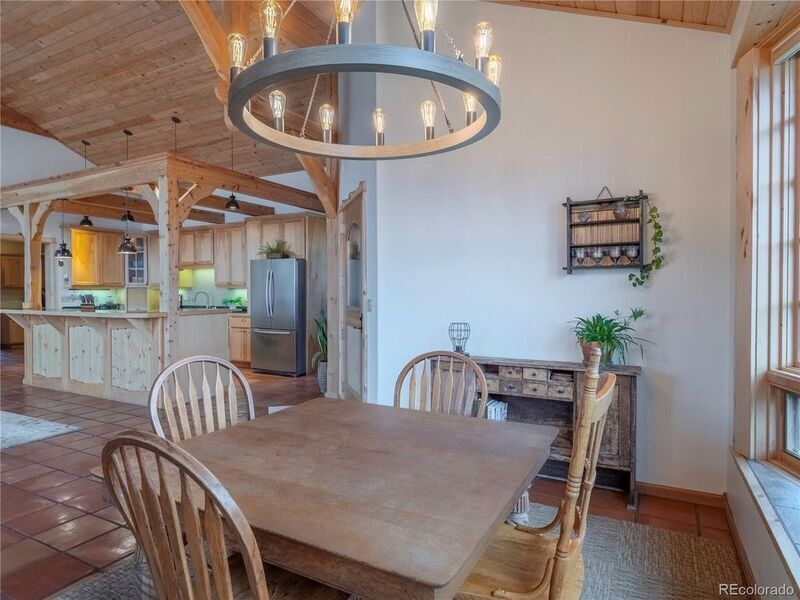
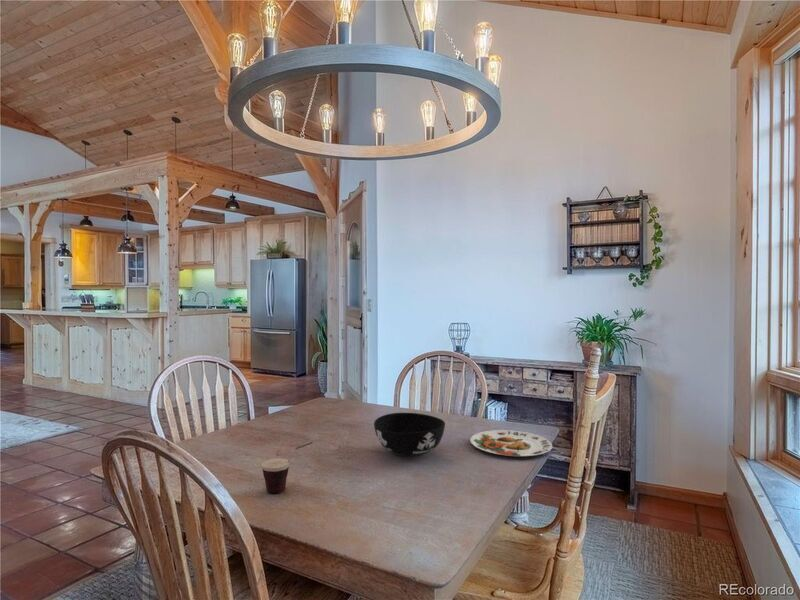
+ cup [261,441,313,494]
+ bowl [373,412,446,457]
+ plate [469,429,553,457]
